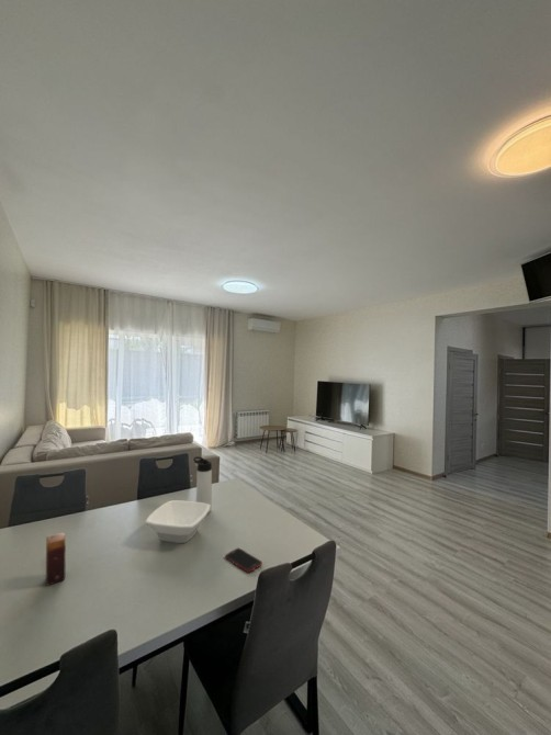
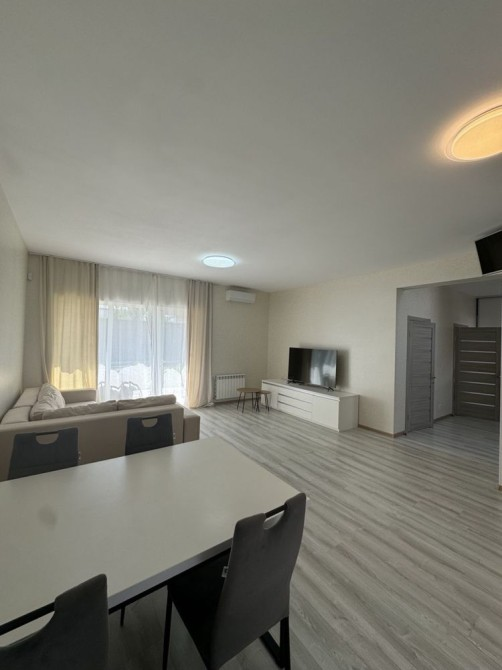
- candle [45,532,67,587]
- bowl [144,499,211,544]
- cell phone [224,547,263,574]
- thermos bottle [192,455,213,514]
